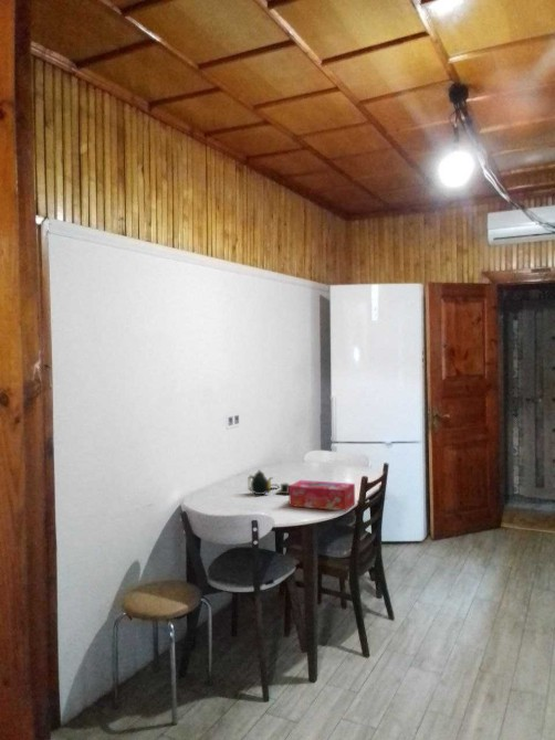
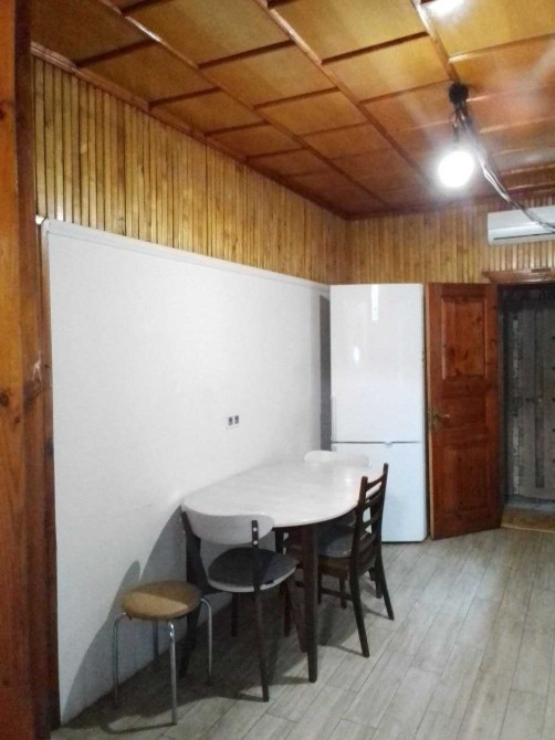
- teapot [247,468,291,496]
- tissue box [287,479,356,512]
